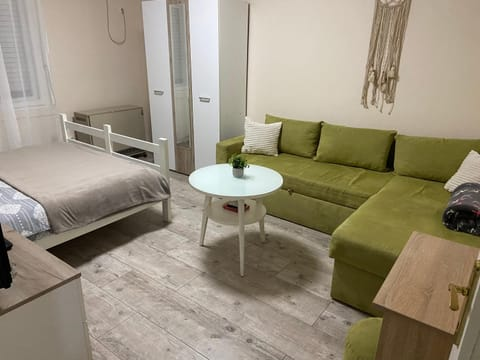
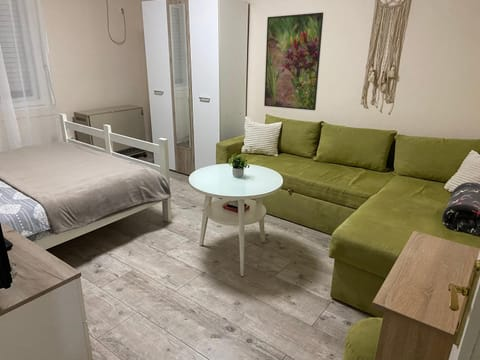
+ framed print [263,11,324,111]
